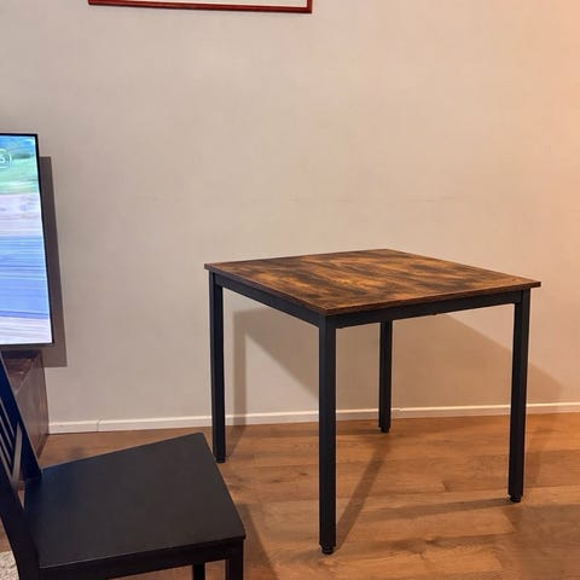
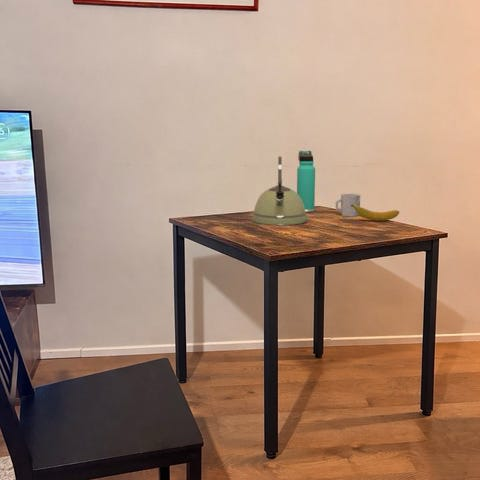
+ kettle [251,155,309,227]
+ banana [351,204,400,222]
+ cup [335,193,361,218]
+ thermos bottle [296,150,316,213]
